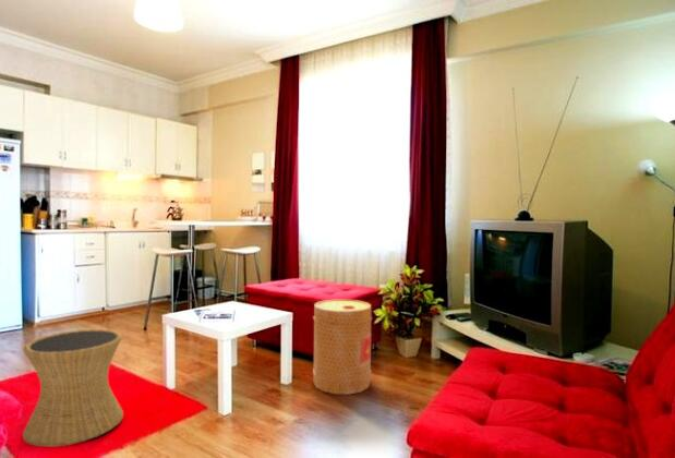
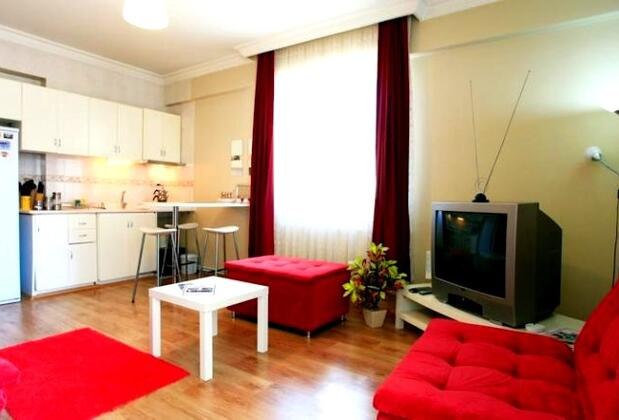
- basket [312,299,373,396]
- side table [22,328,124,448]
